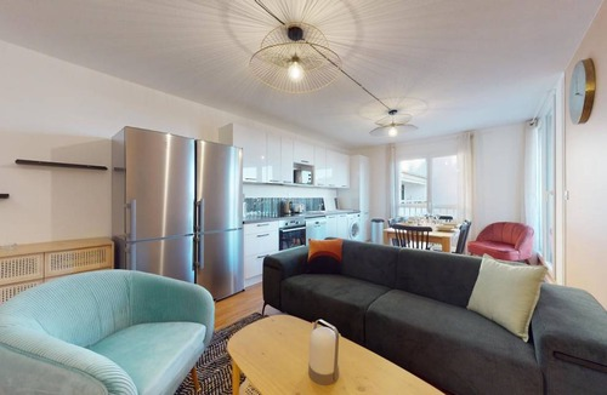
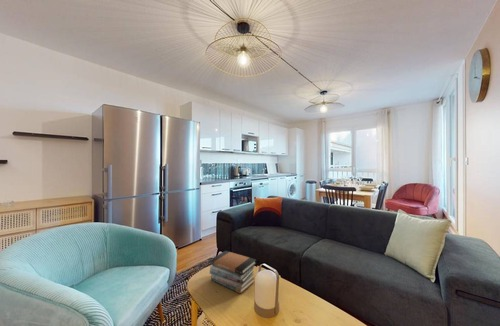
+ book stack [209,250,257,295]
